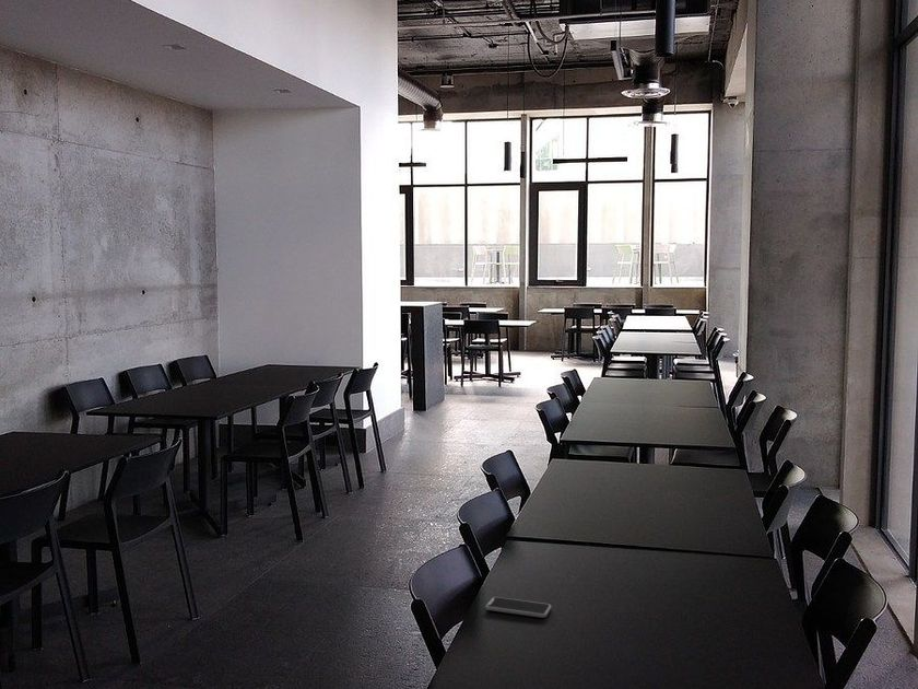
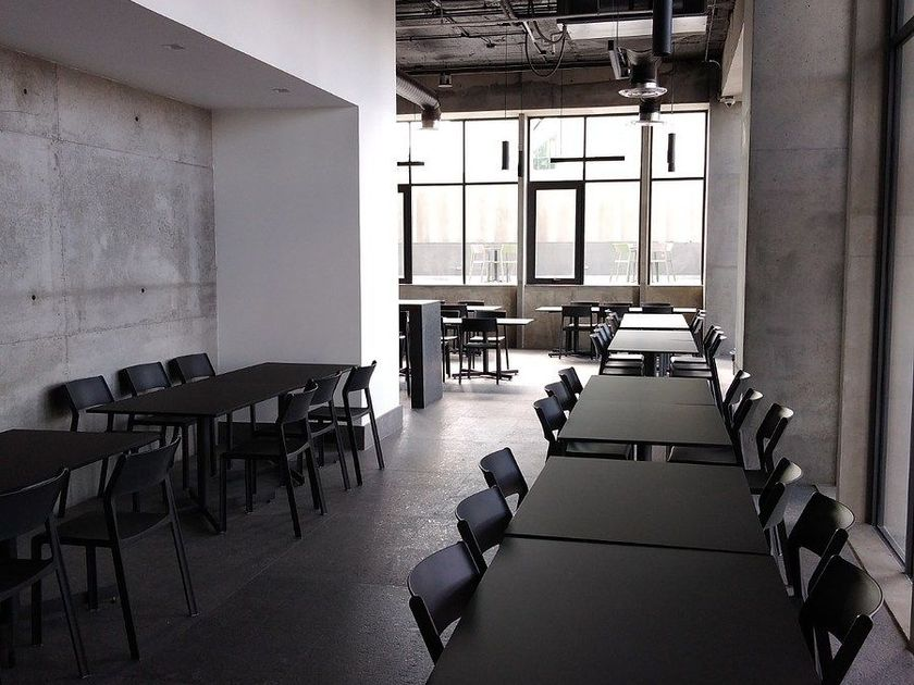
- smartphone [484,596,553,619]
